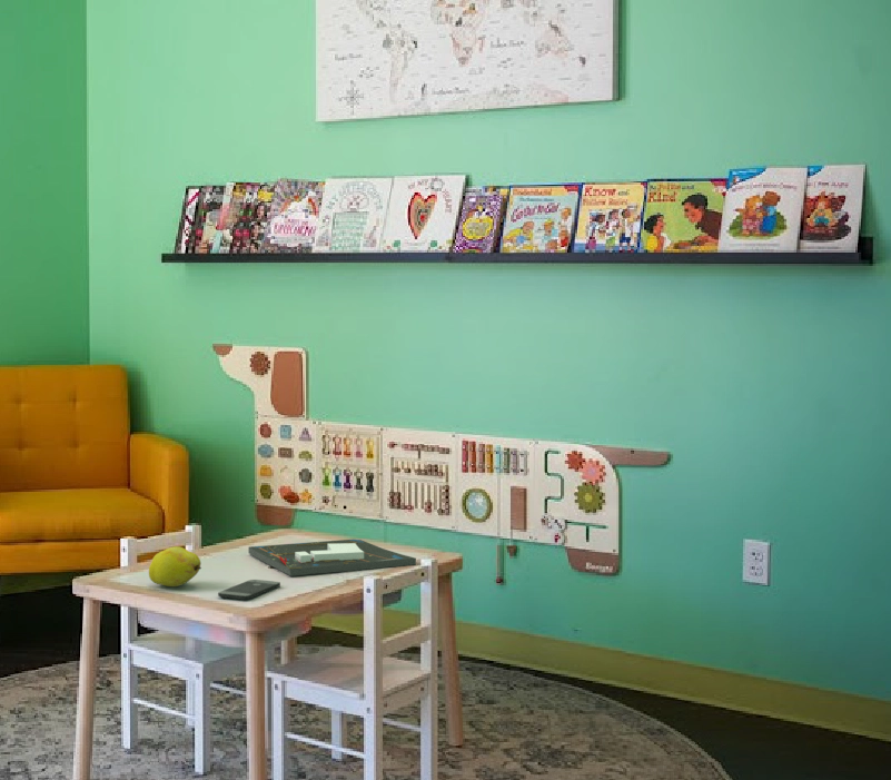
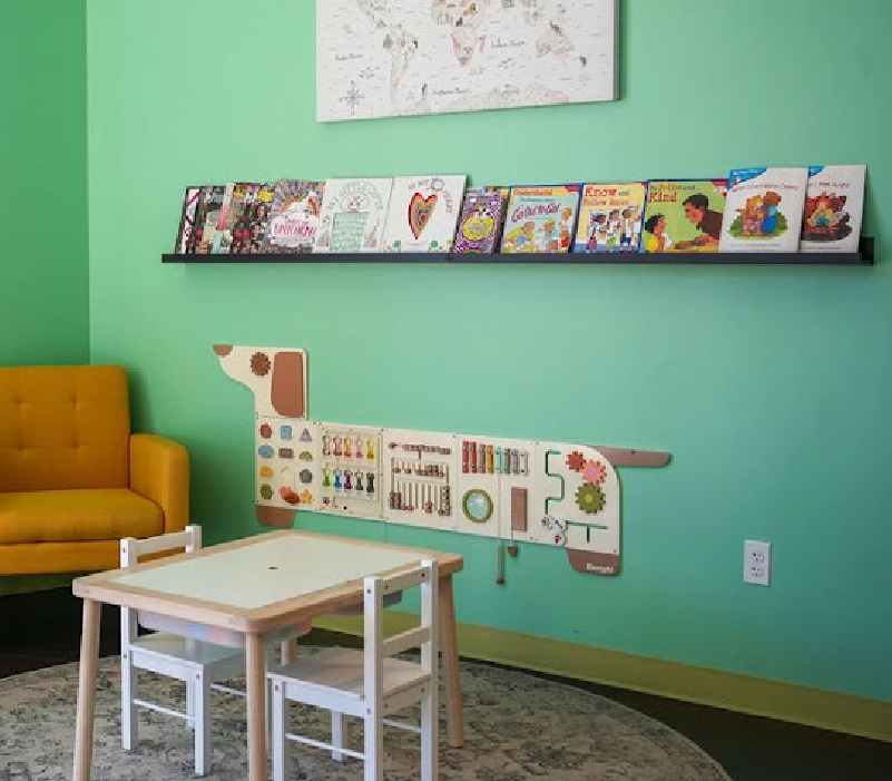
- board game [247,539,417,577]
- fruit [148,545,202,588]
- smartphone [217,579,281,601]
